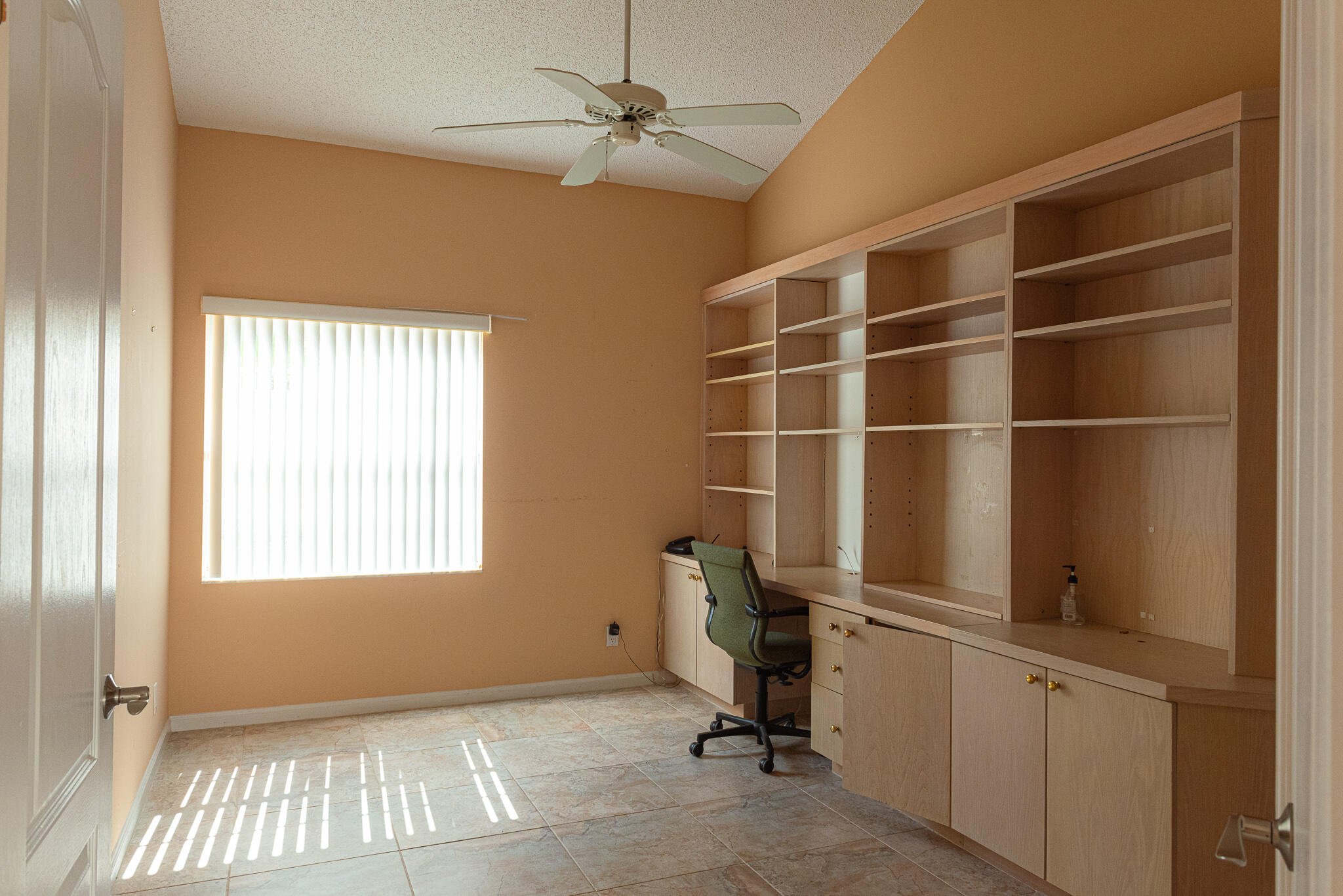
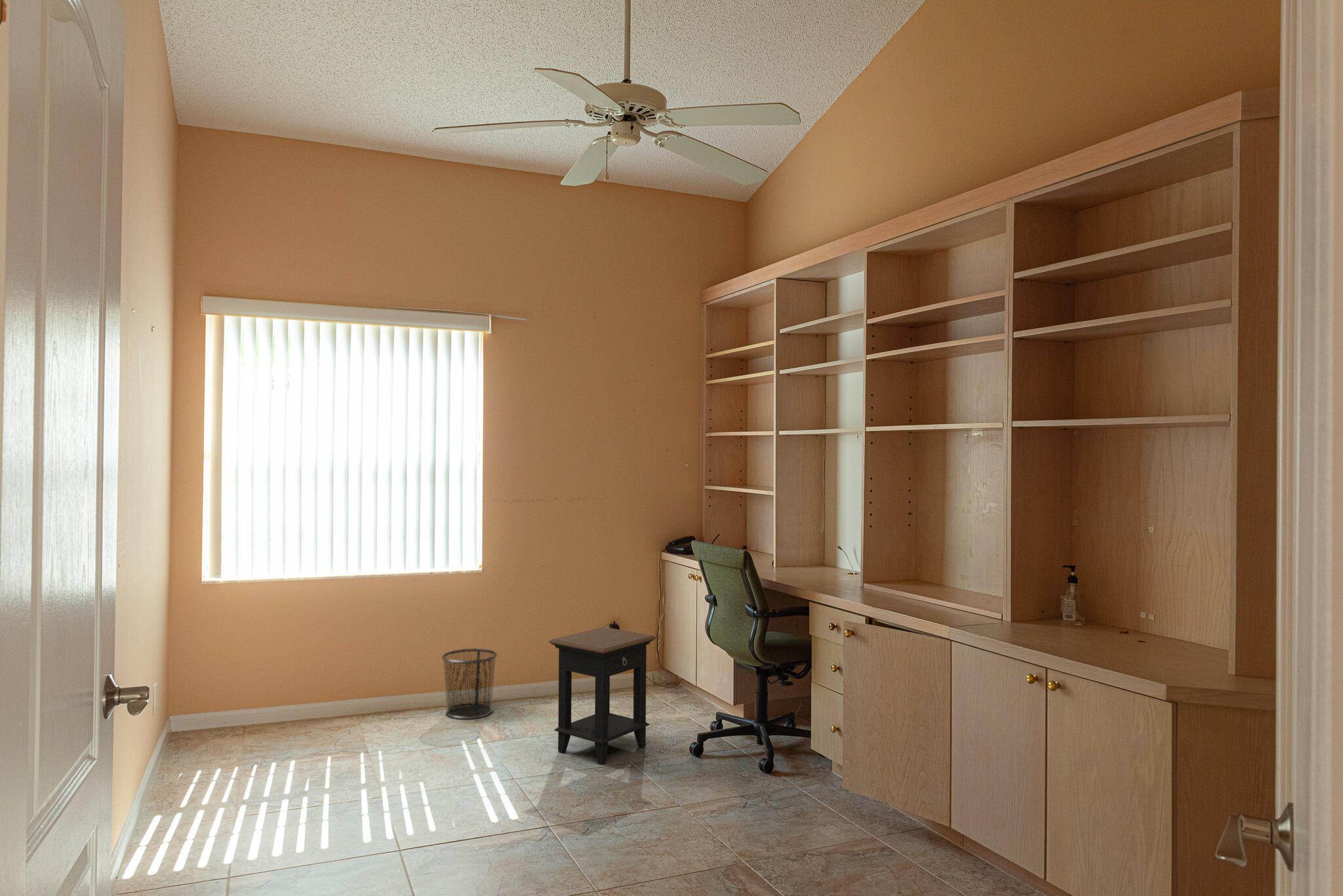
+ side table [548,627,657,766]
+ waste bin [441,648,498,720]
